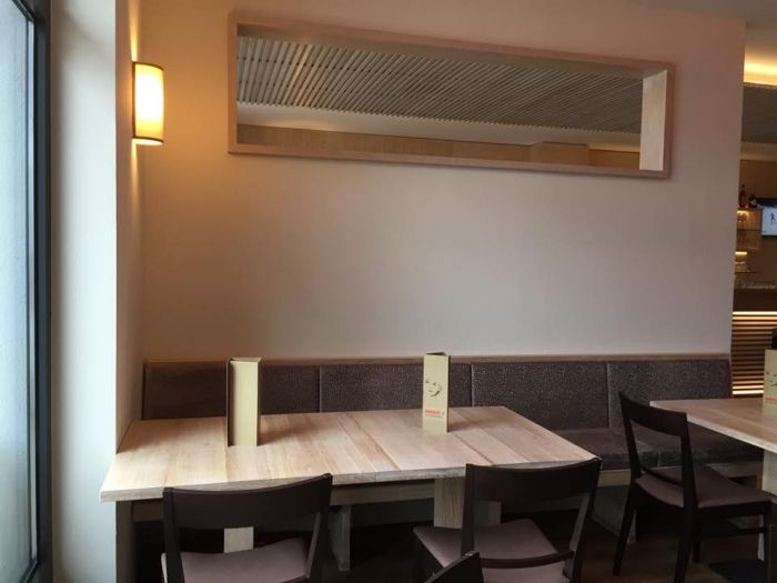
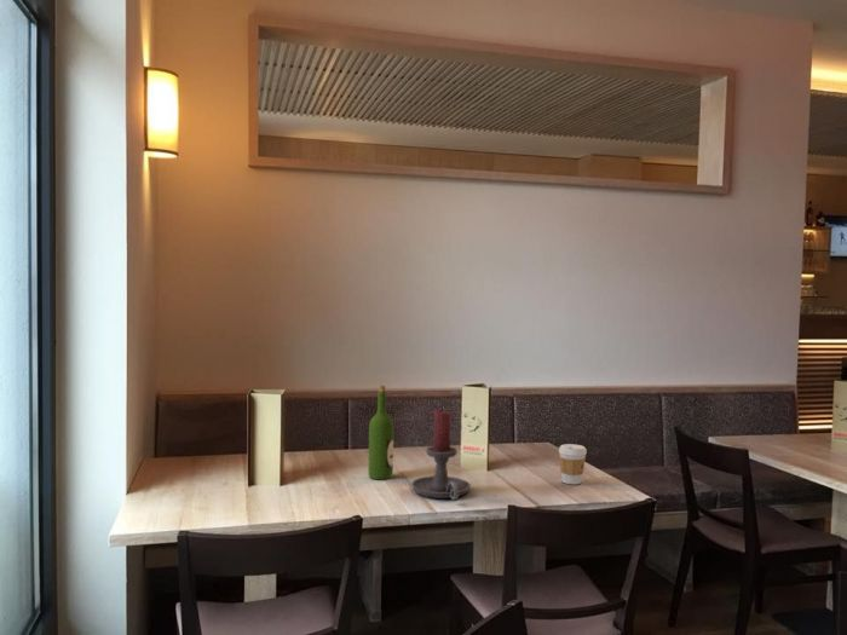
+ coffee cup [558,443,588,485]
+ candle holder [410,409,472,501]
+ wine bottle [368,385,394,481]
